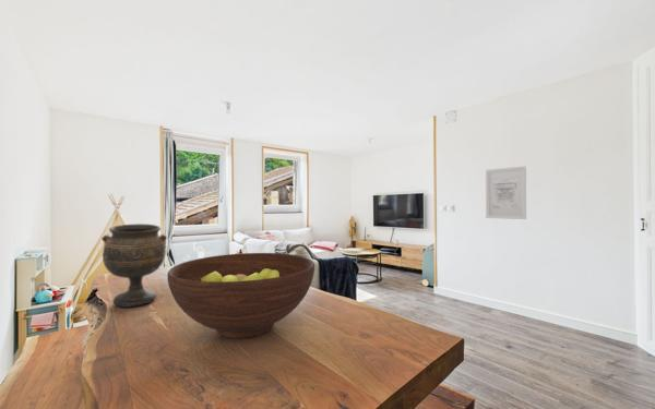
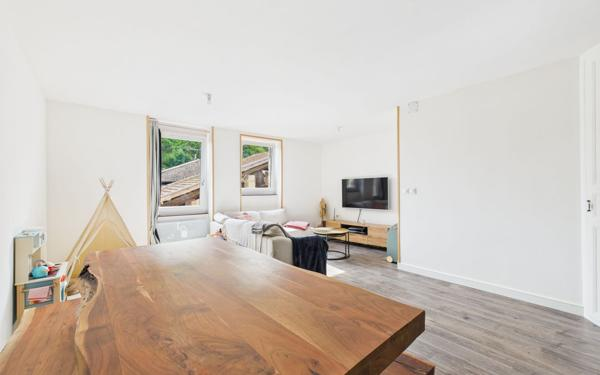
- fruit bowl [166,252,315,339]
- wall art [485,165,527,220]
- goblet [100,222,168,309]
